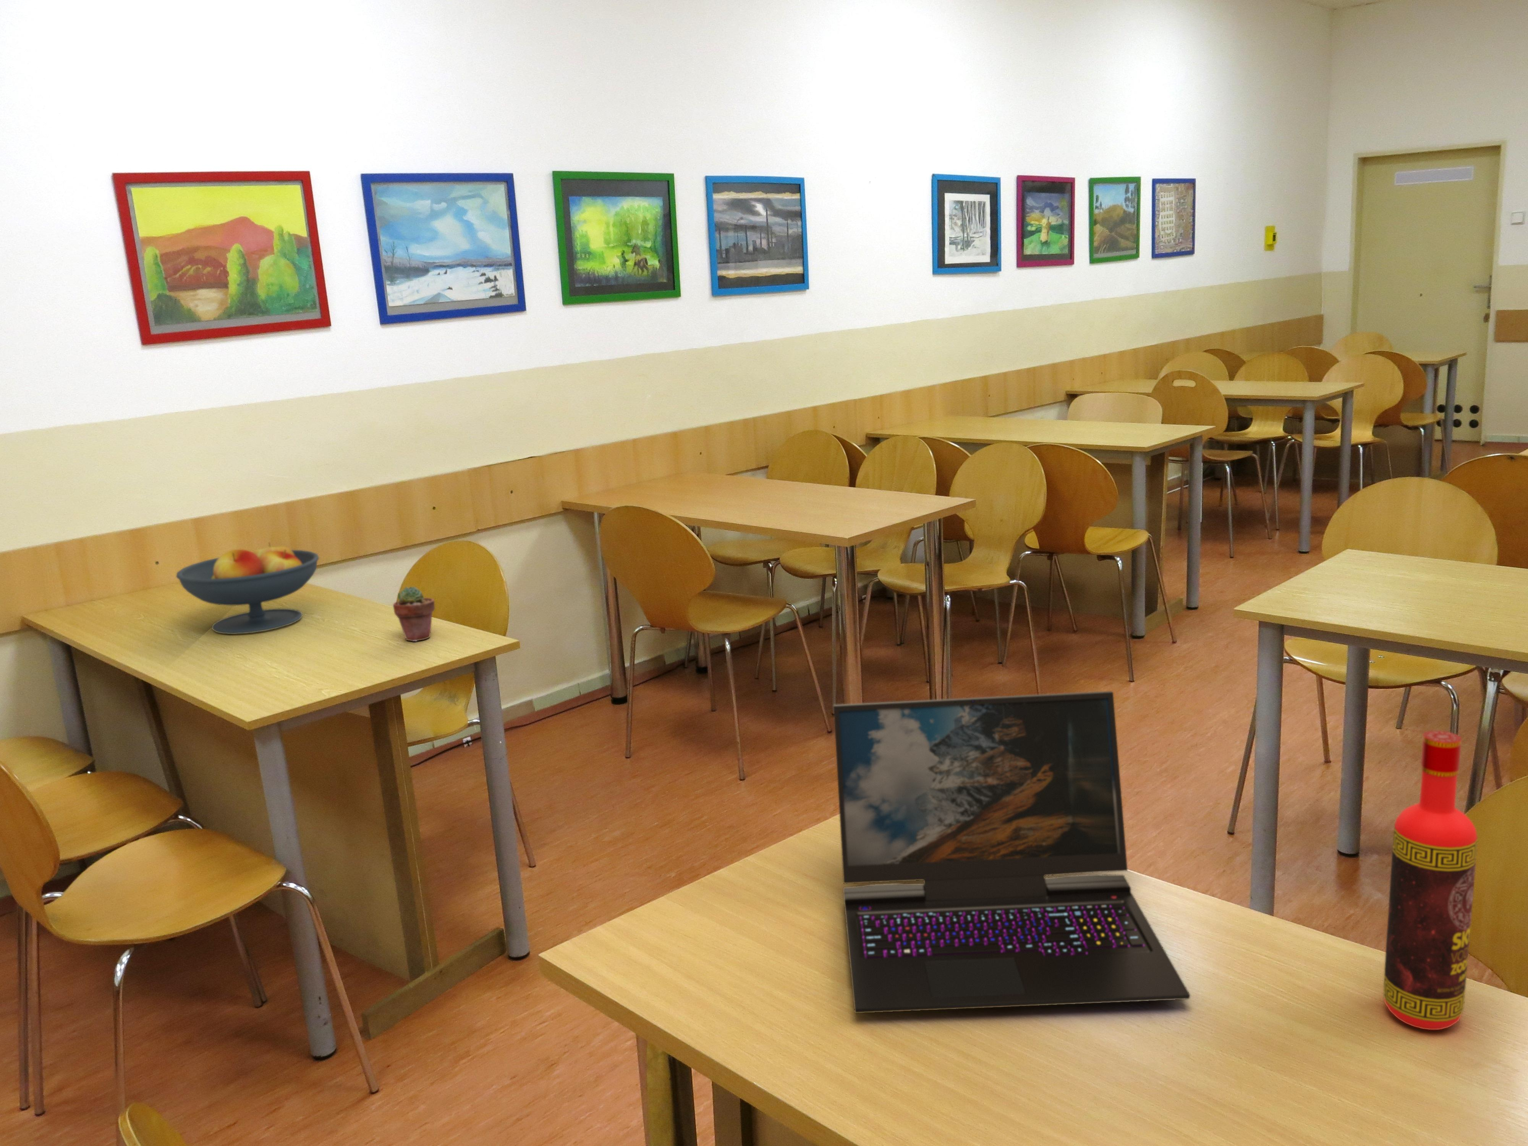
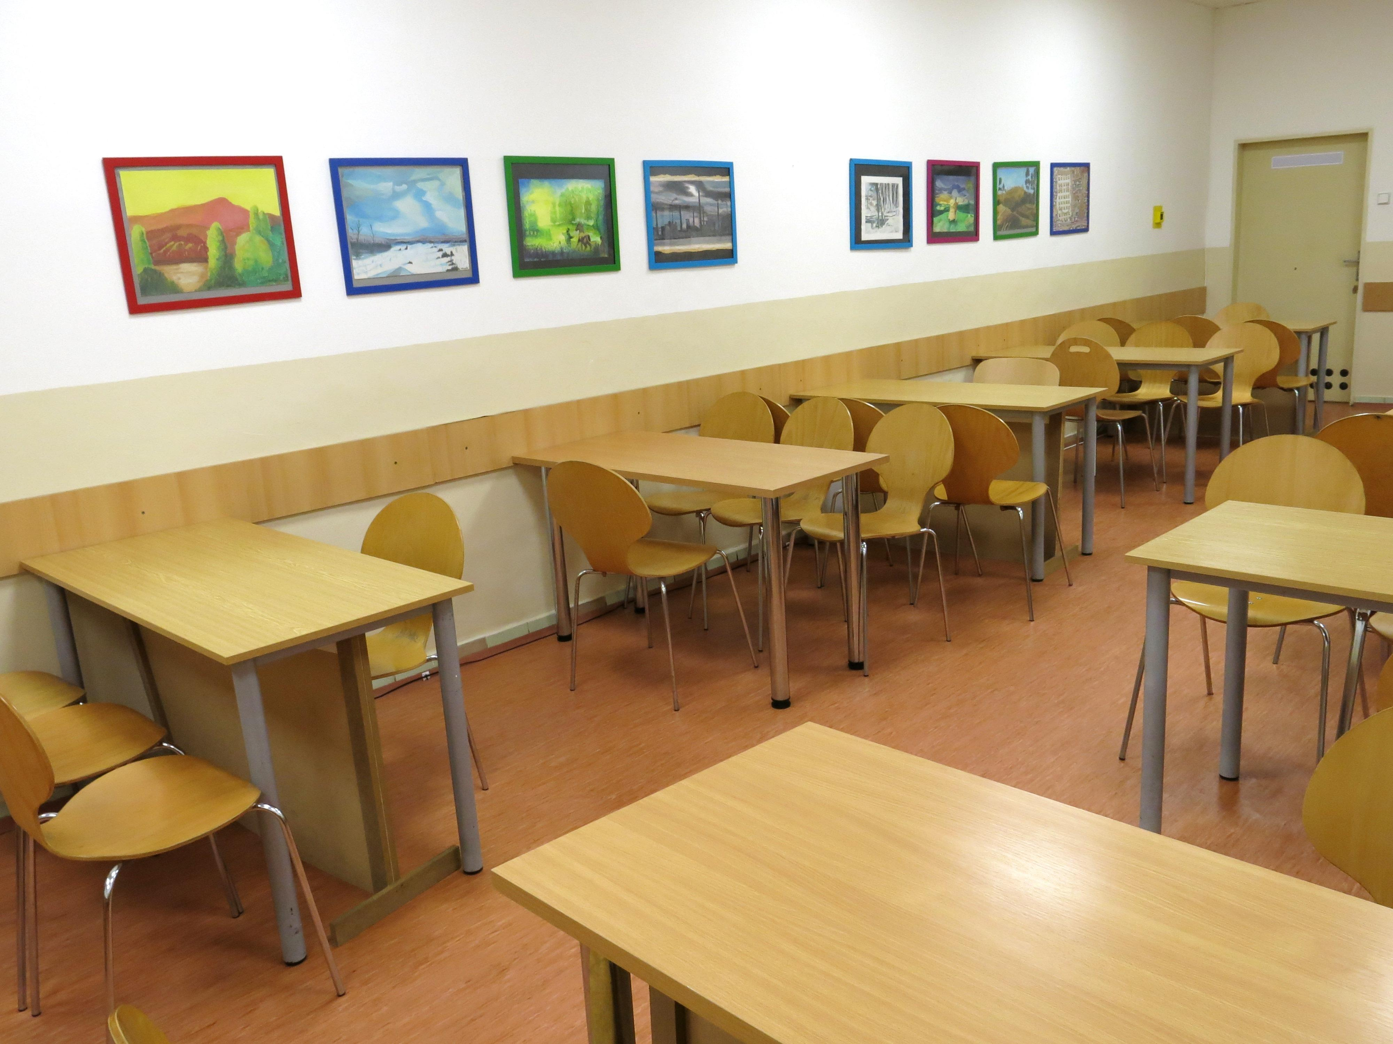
- bottle [1382,729,1477,1030]
- potted succulent [392,586,436,642]
- fruit bowl [176,542,319,634]
- laptop [833,691,1191,1014]
